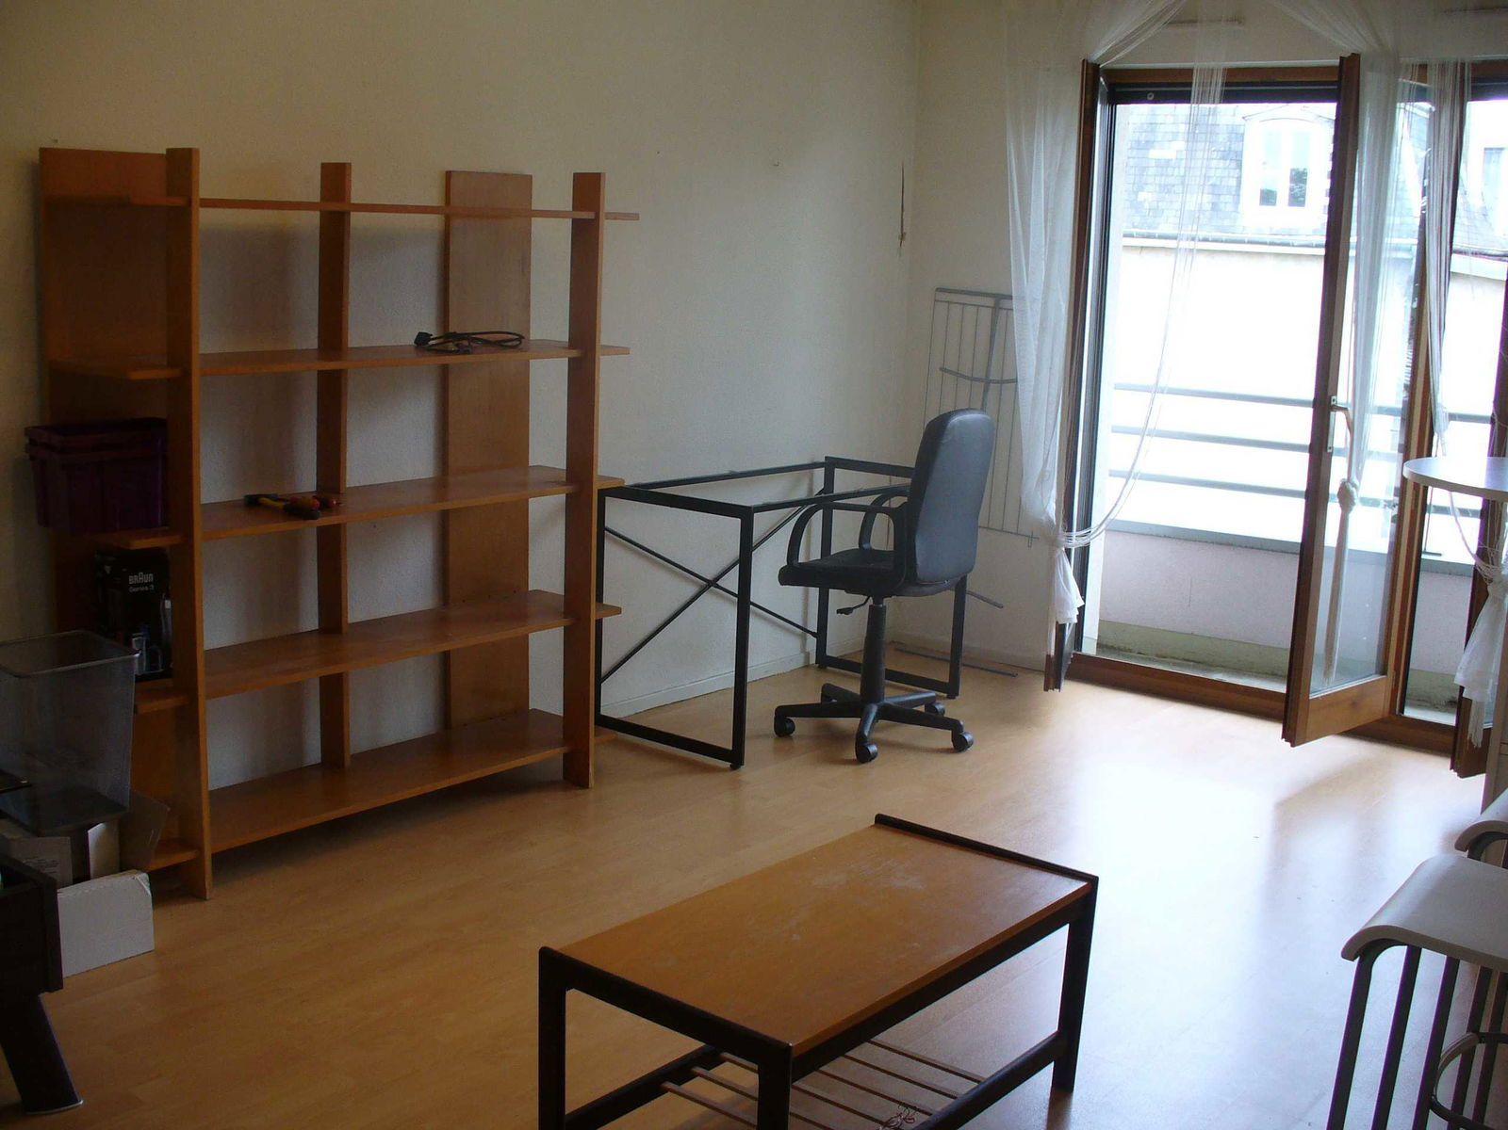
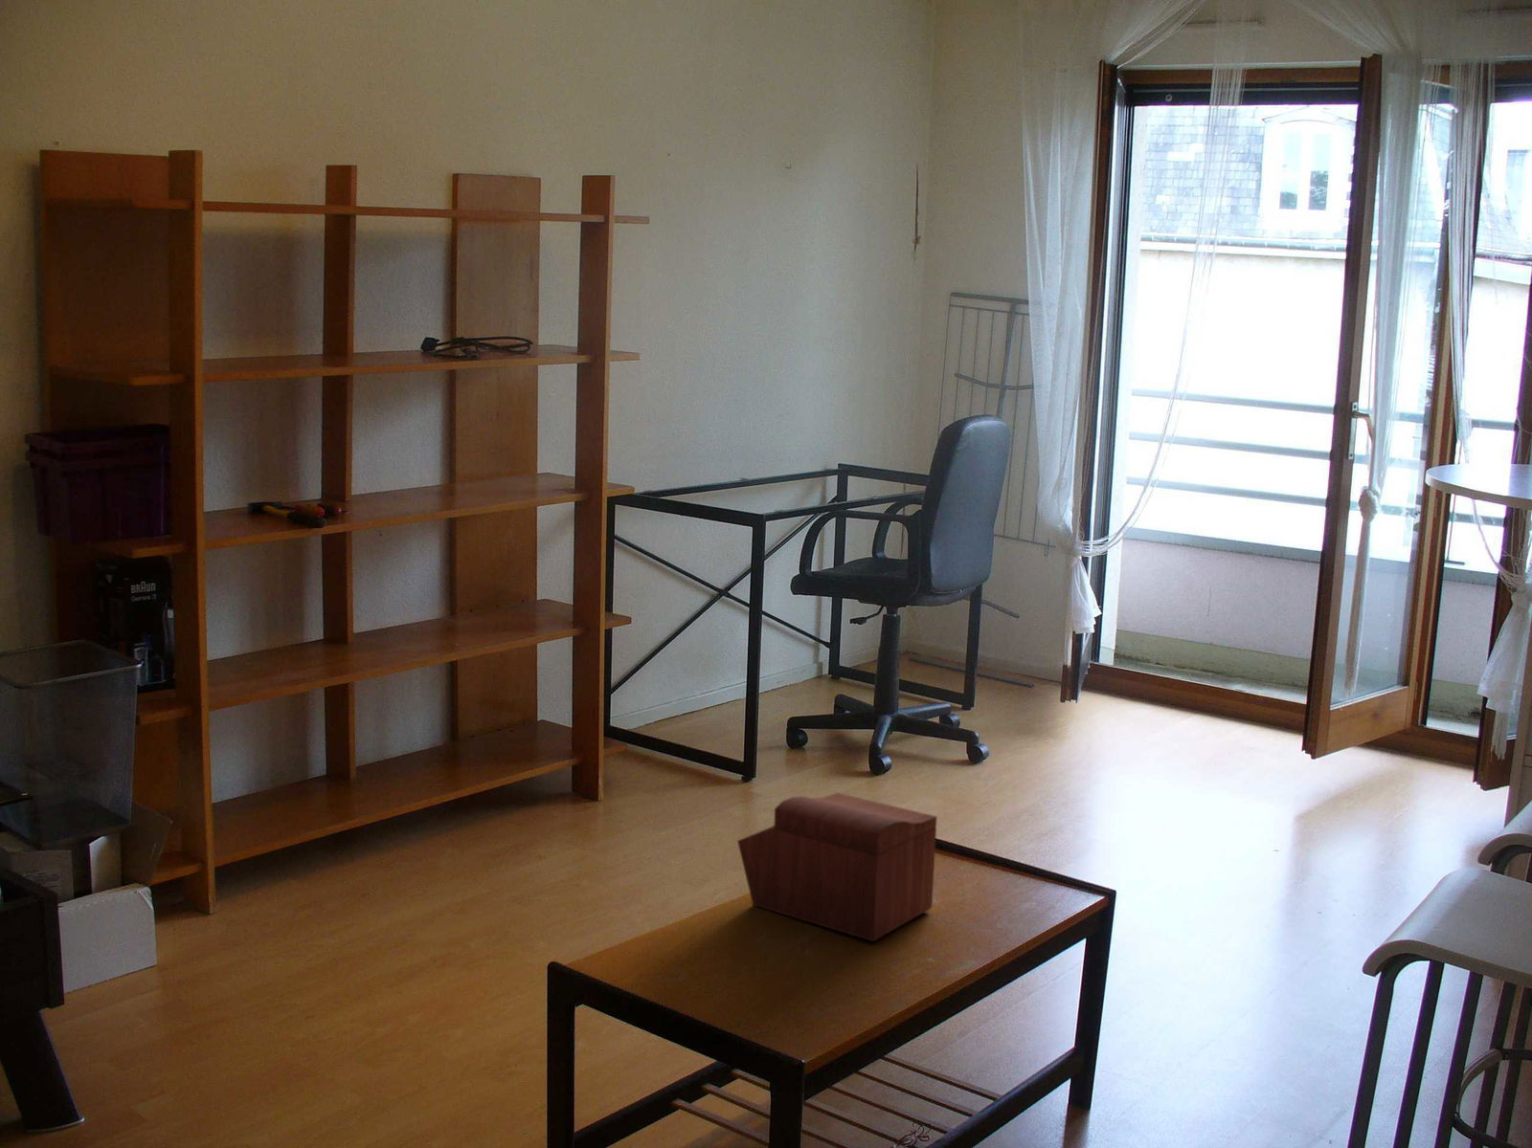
+ sewing box [736,792,937,942]
